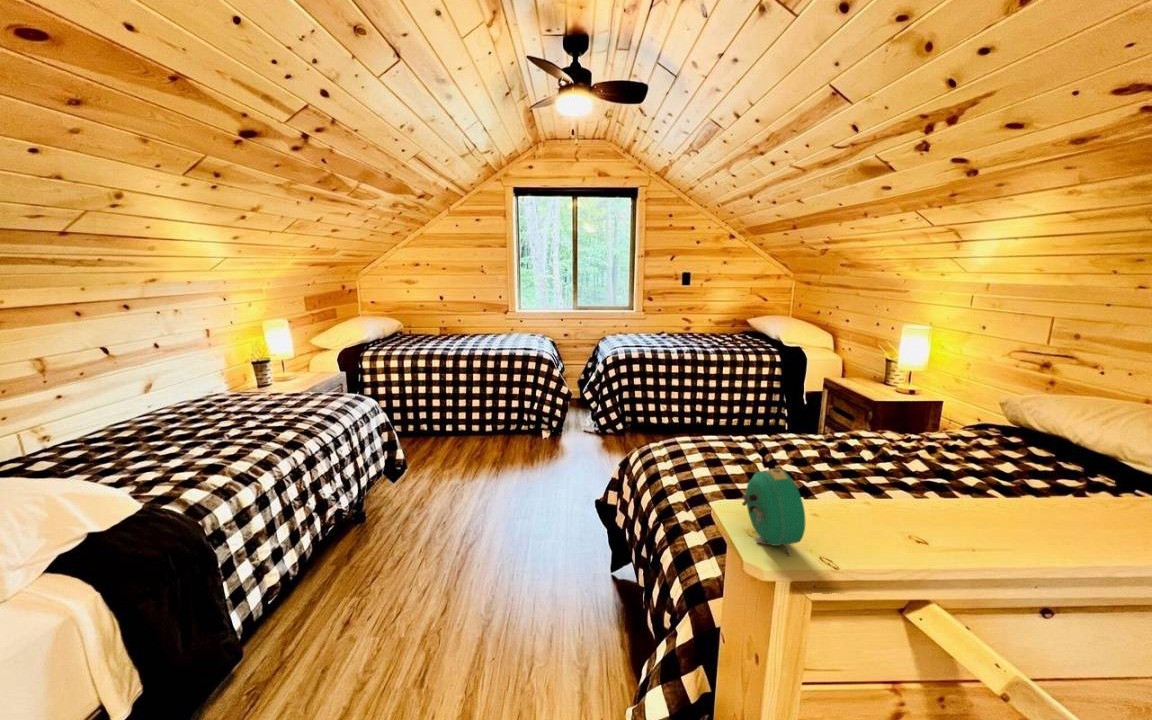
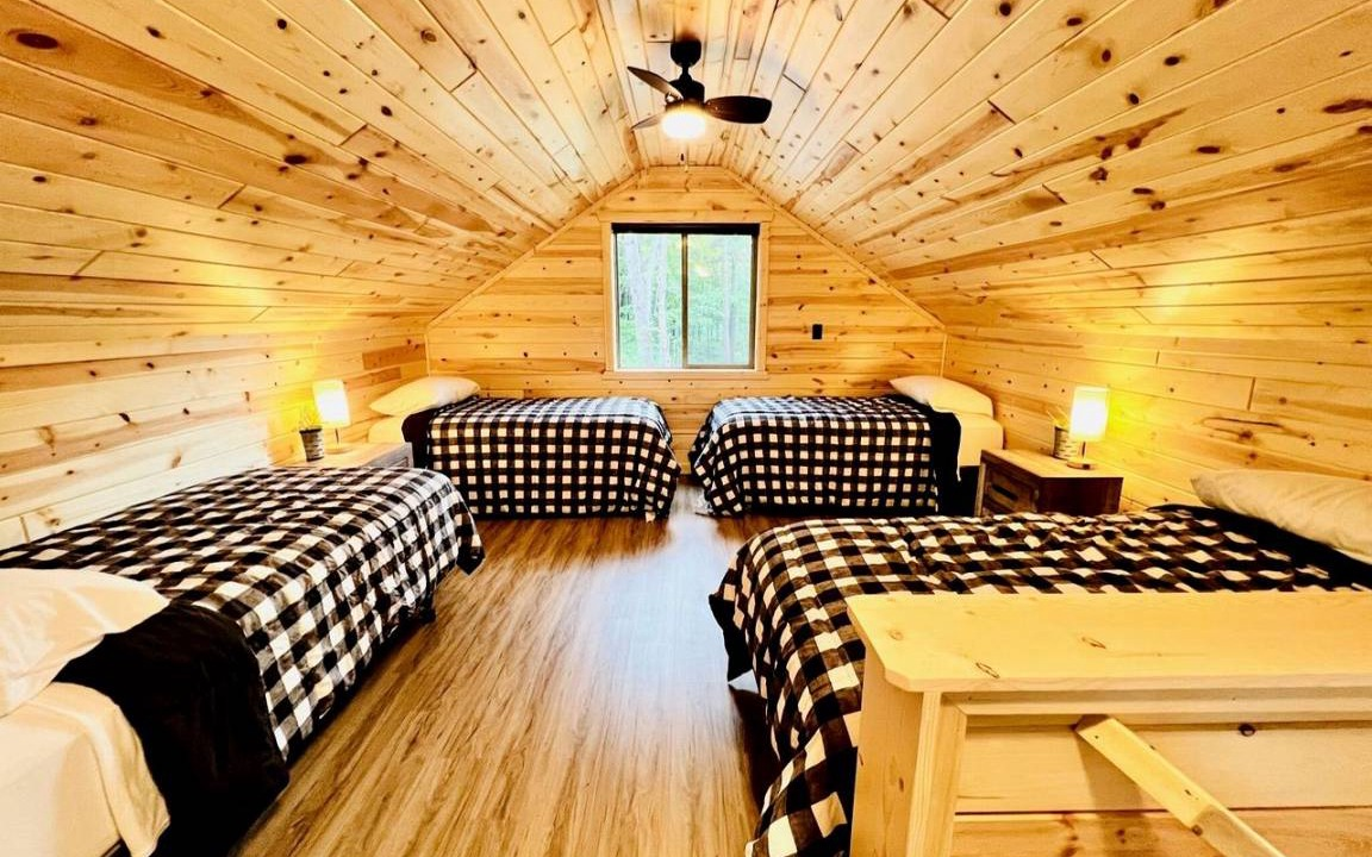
- alarm clock [741,467,806,557]
